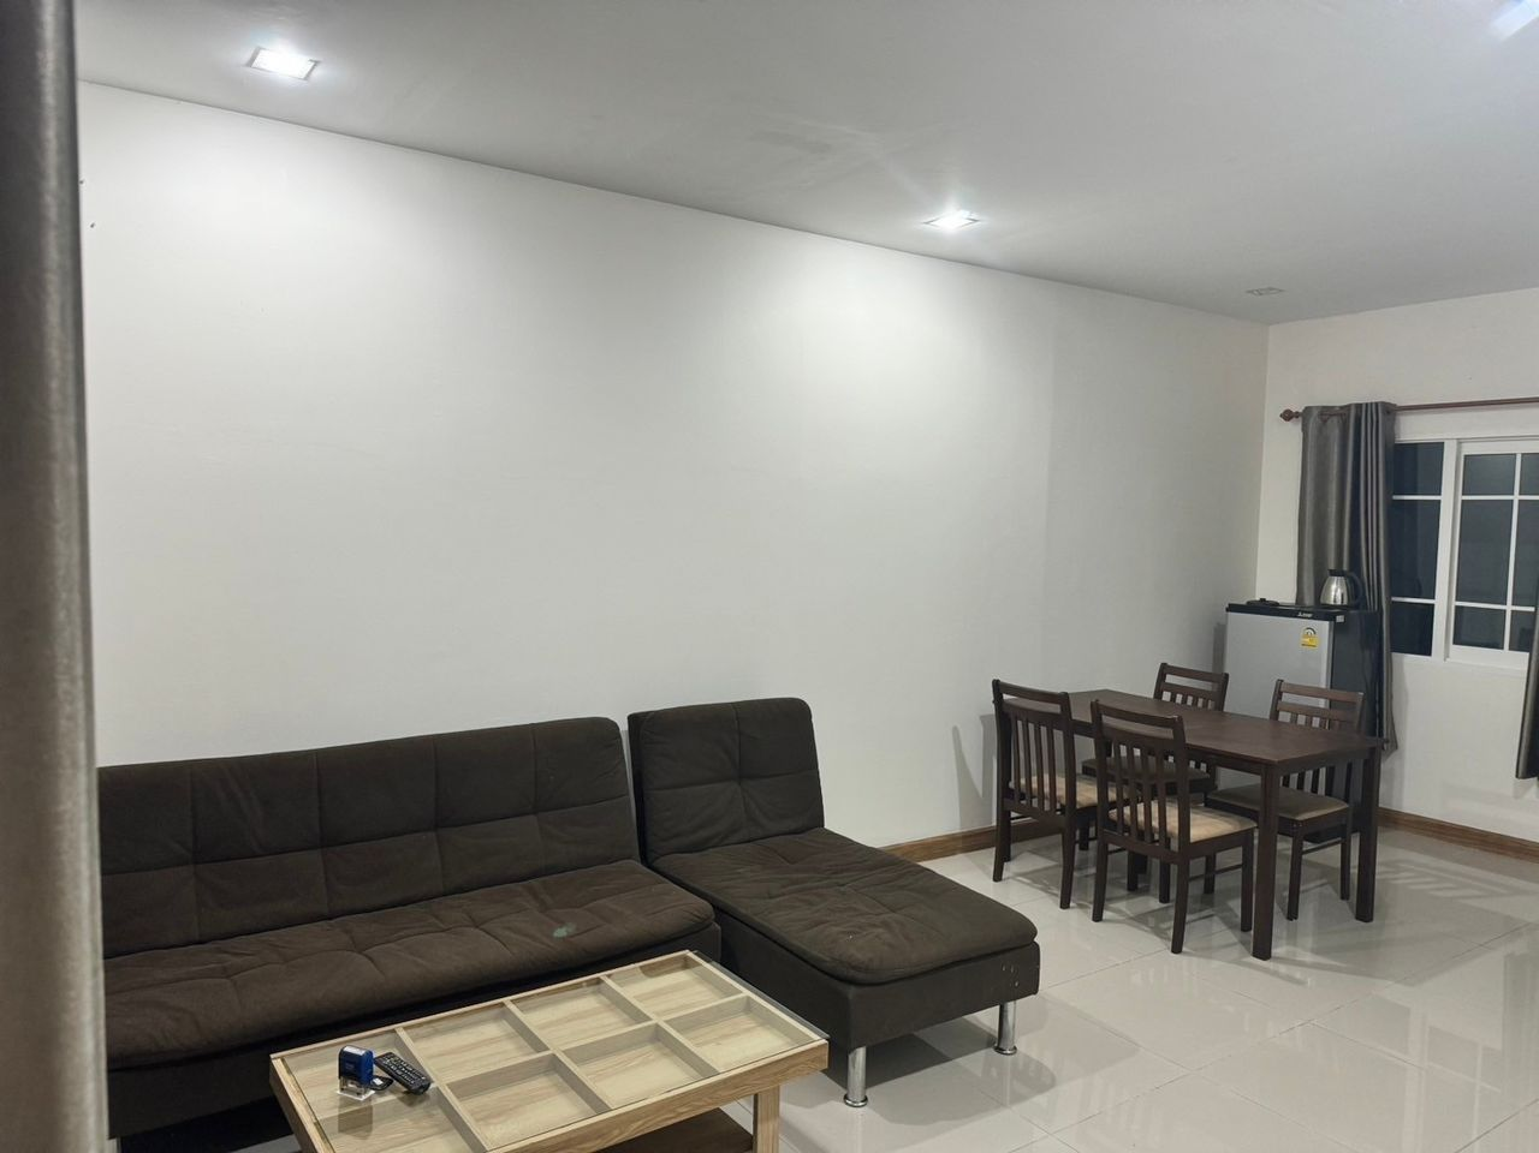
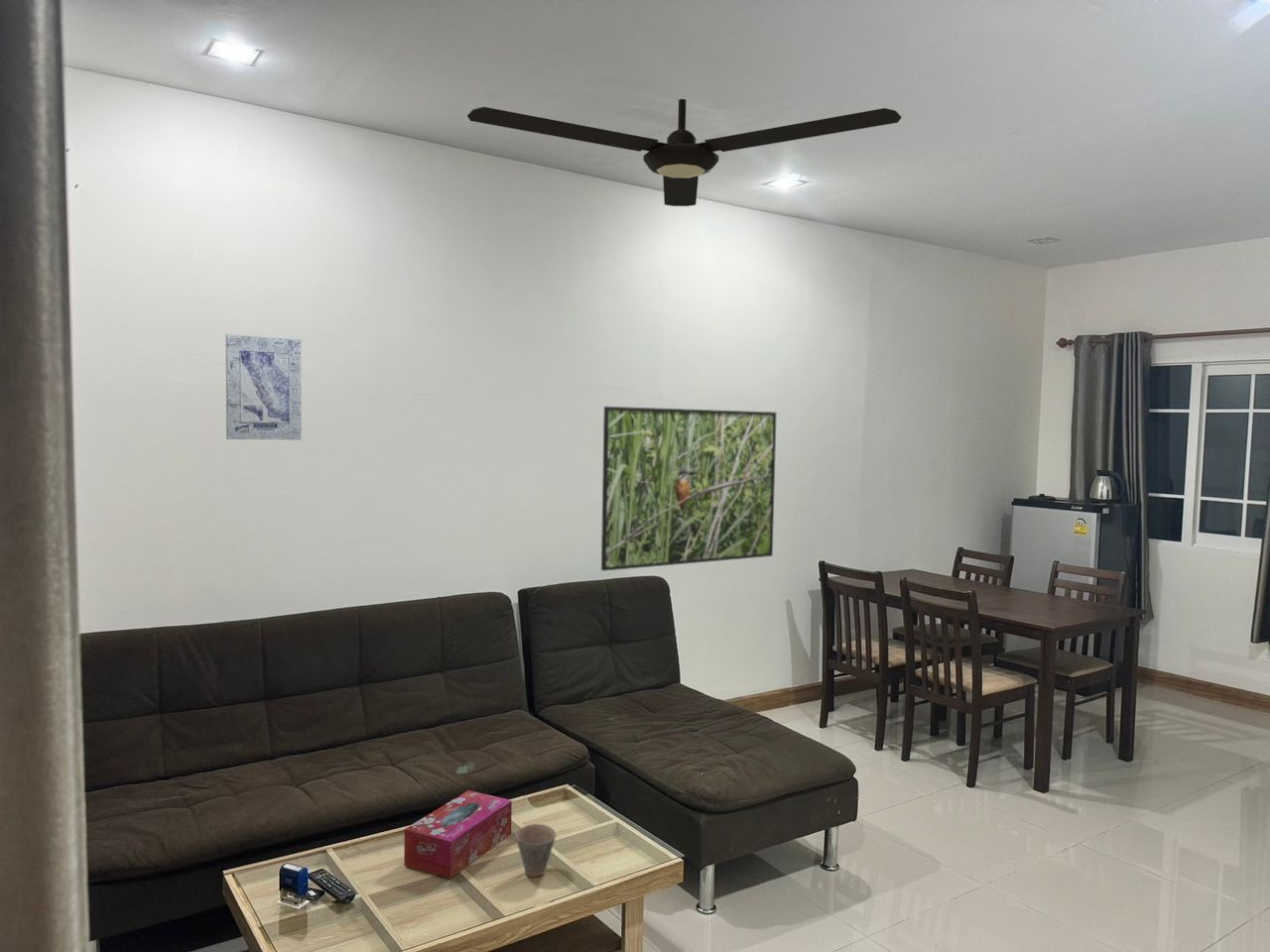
+ cup [514,823,557,878]
+ ceiling fan [466,98,902,207]
+ wall art [225,333,303,441]
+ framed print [600,406,778,572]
+ tissue box [403,789,513,880]
